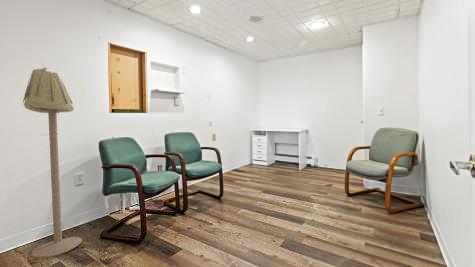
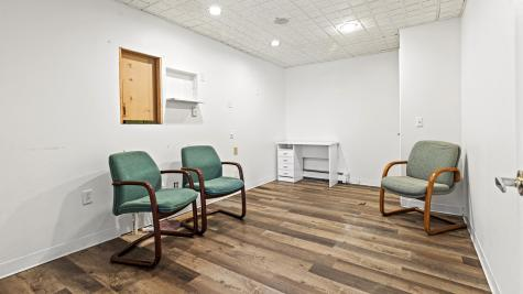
- floor lamp [22,66,84,258]
